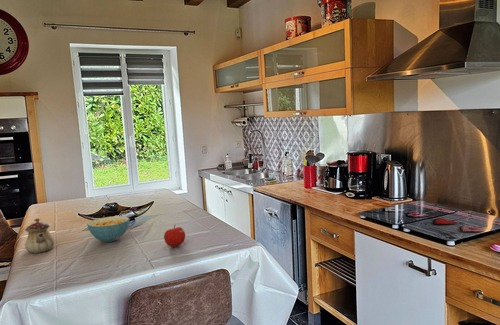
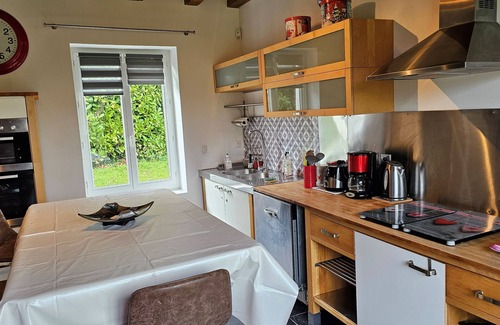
- cereal bowl [86,215,131,243]
- teapot [24,218,56,254]
- fruit [163,224,186,248]
